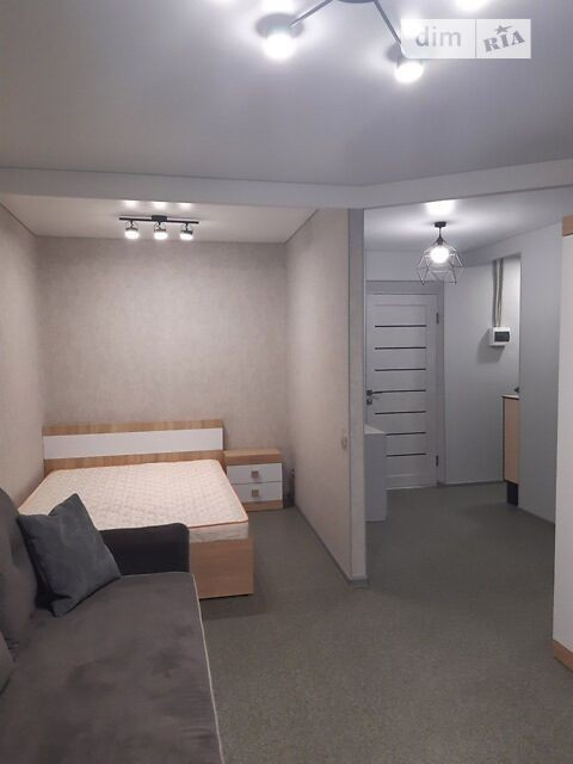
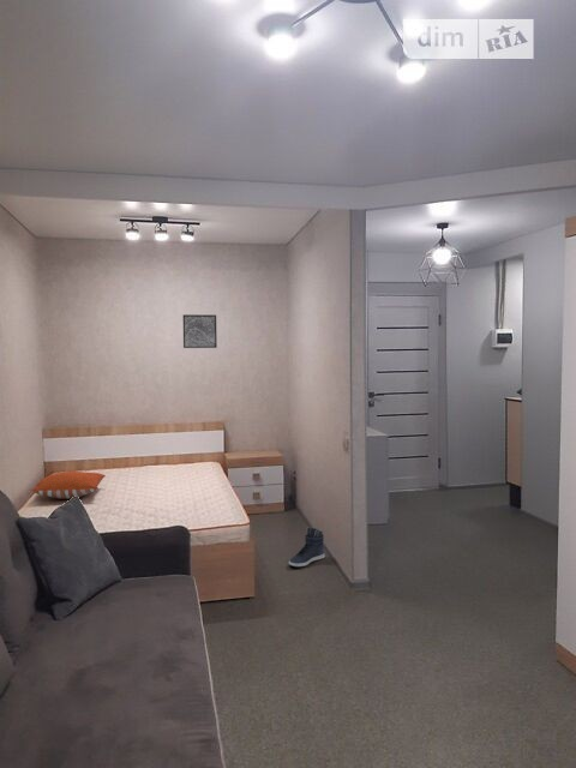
+ wall art [182,313,218,349]
+ sneaker [288,526,326,568]
+ pillow [30,470,107,500]
